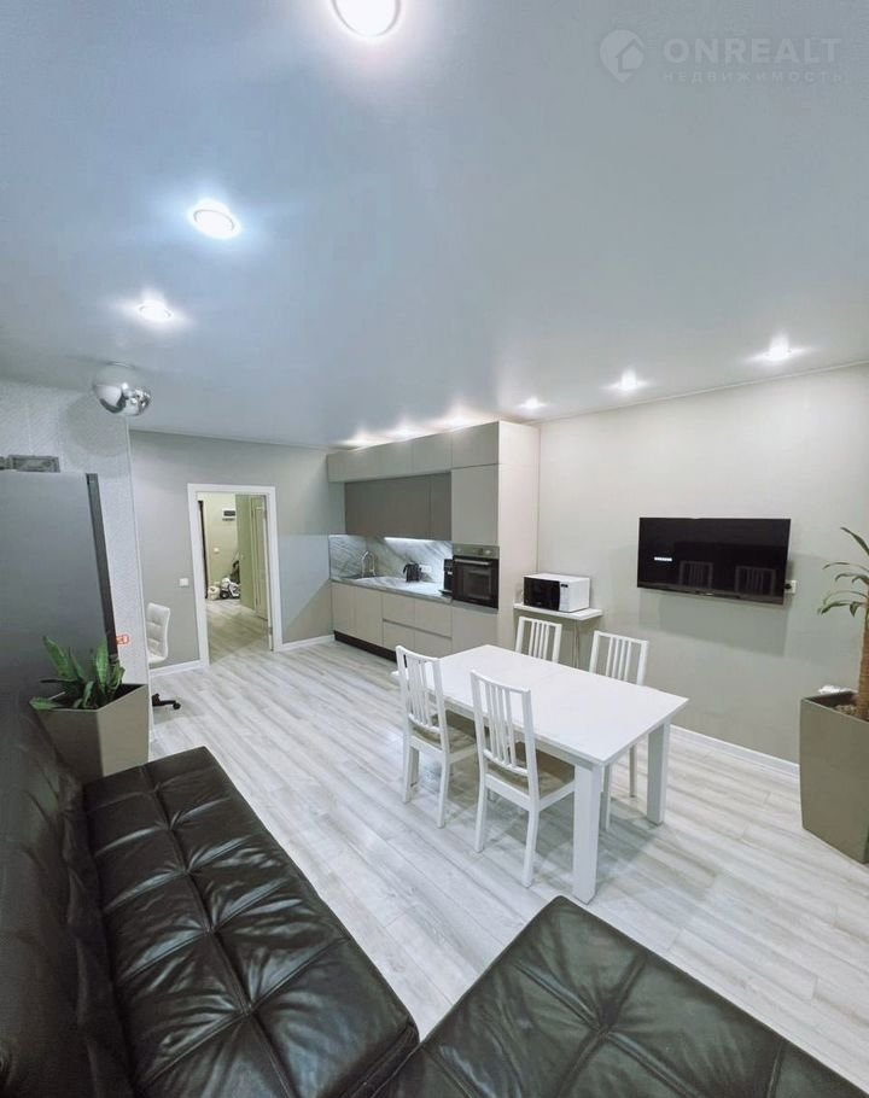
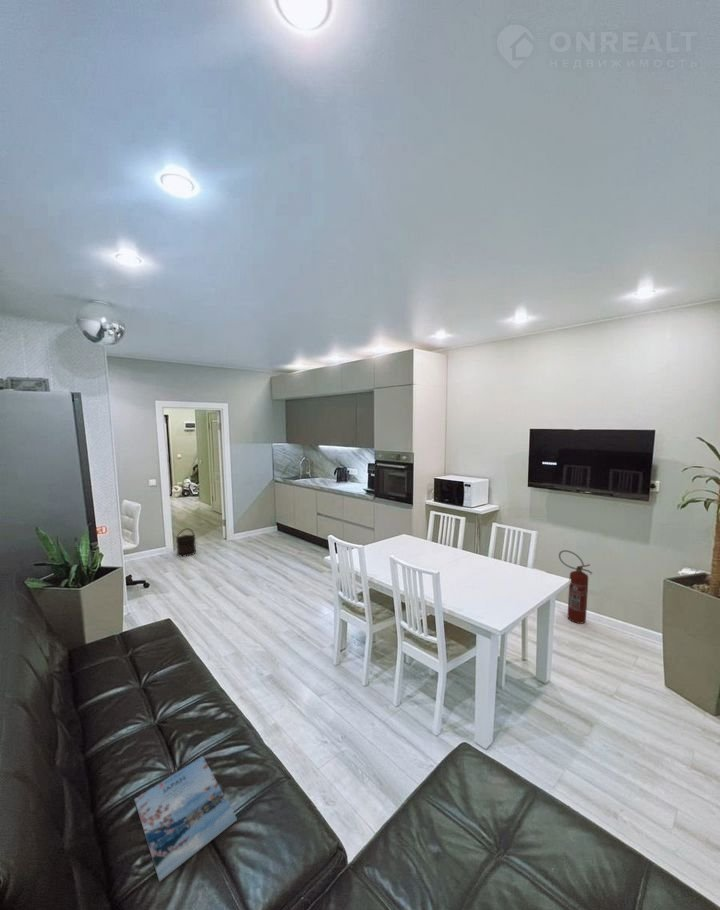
+ bucket [175,527,197,558]
+ magazine [134,755,238,883]
+ fire extinguisher [558,549,593,625]
